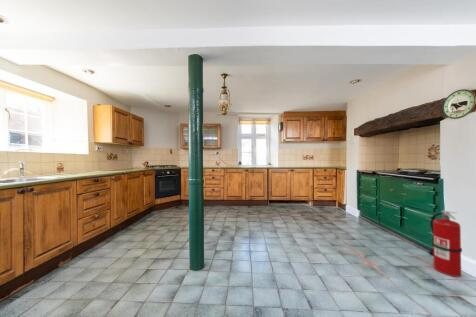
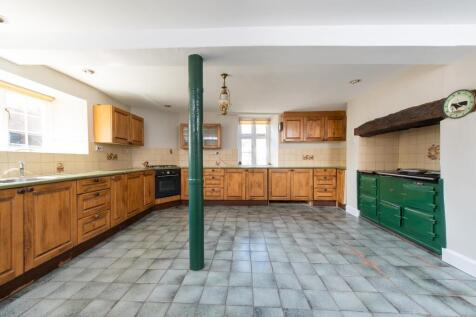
- fire extinguisher [428,209,463,278]
